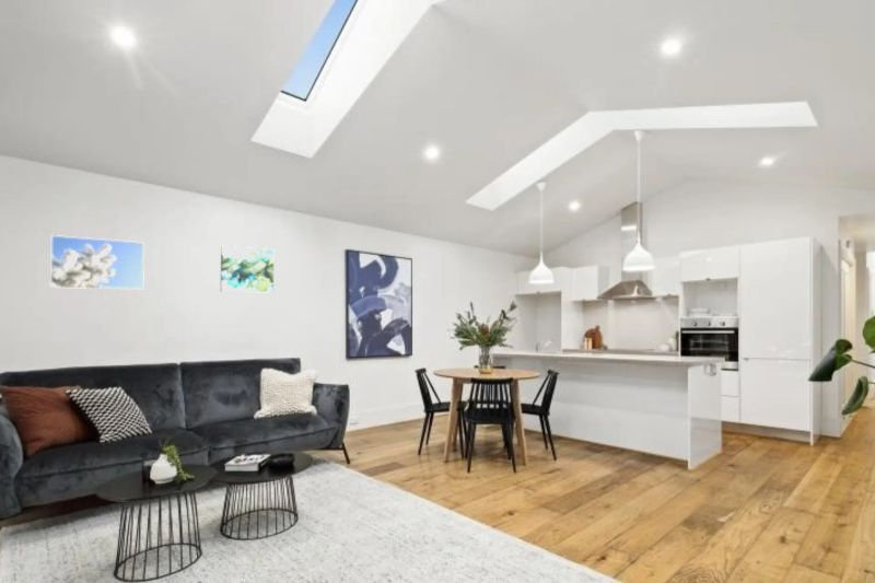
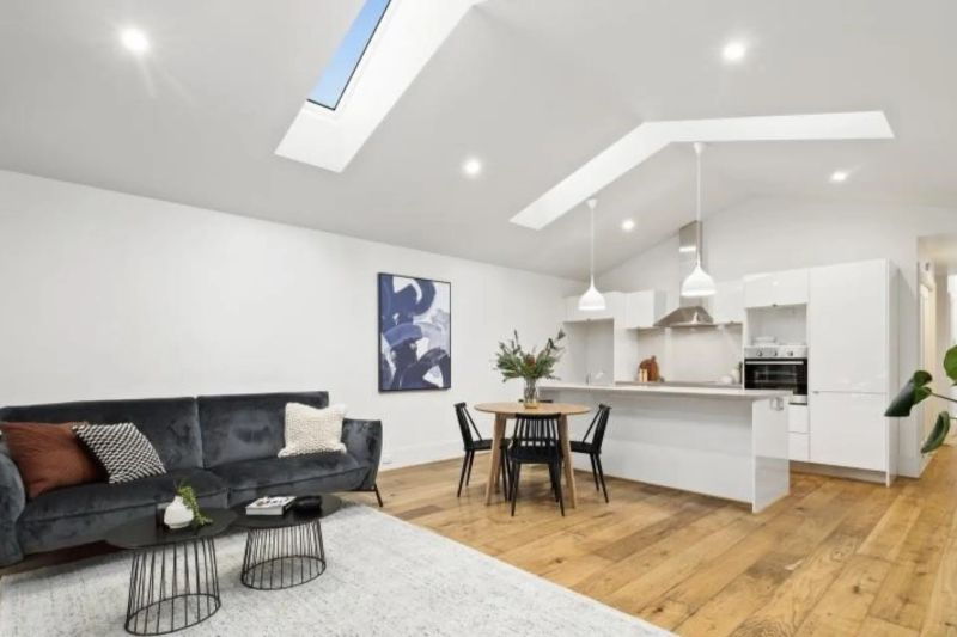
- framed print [49,234,145,290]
- wall art [220,245,275,294]
